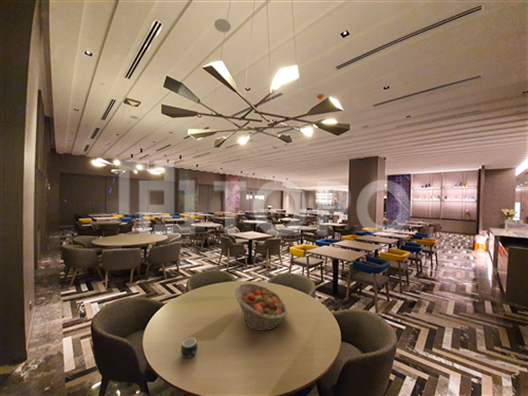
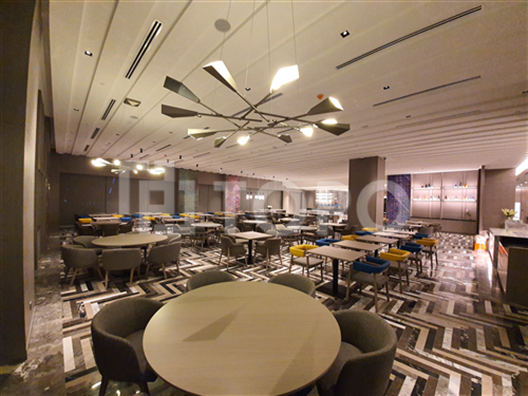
- fruit basket [234,282,288,332]
- mug [174,337,198,359]
